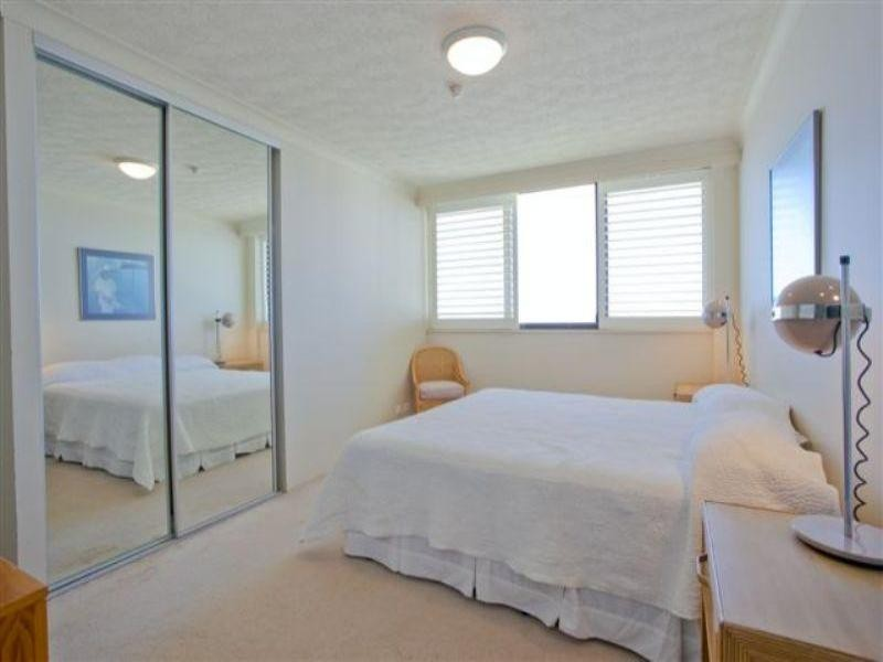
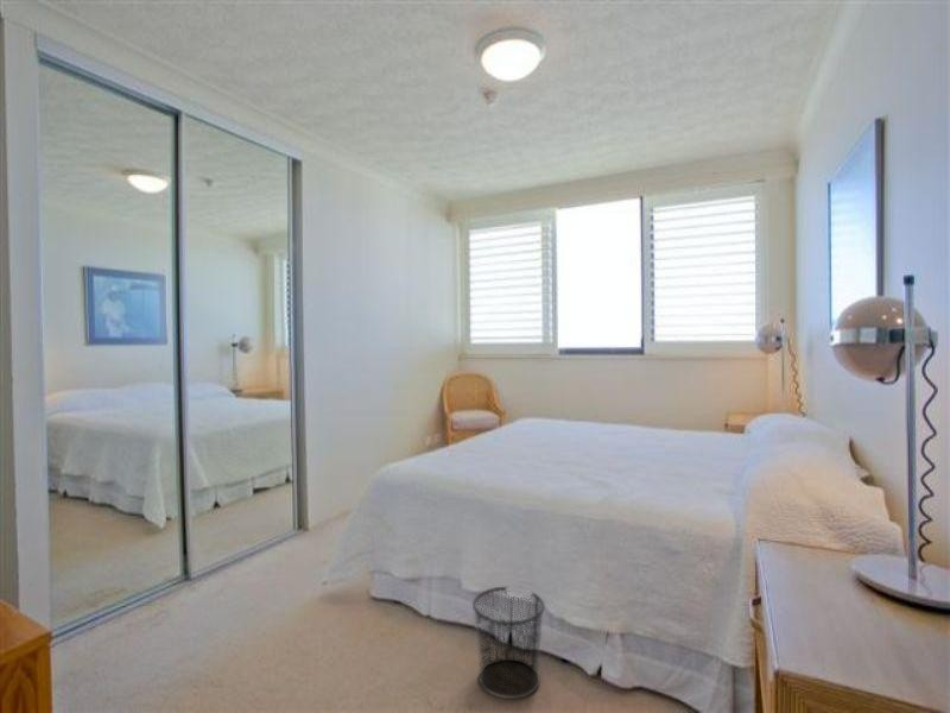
+ waste bin [471,586,546,700]
